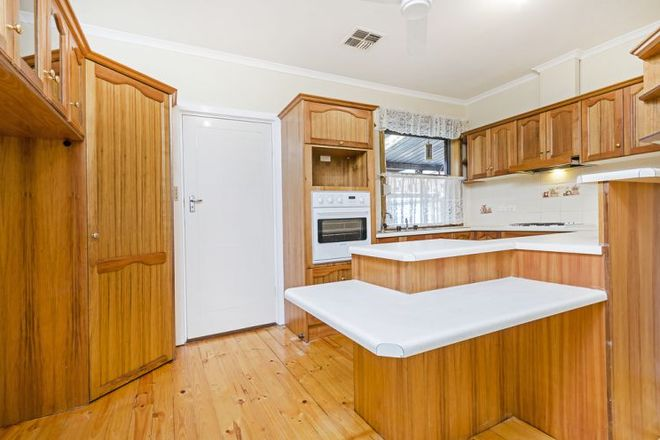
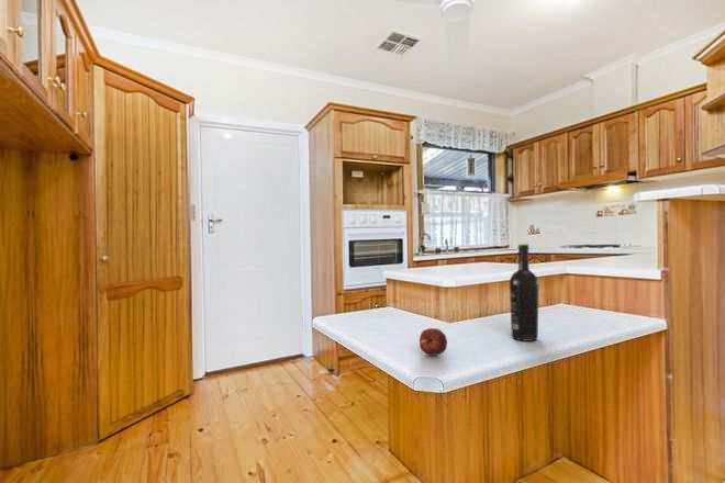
+ wine bottle [509,244,540,342]
+ apple [419,327,448,357]
